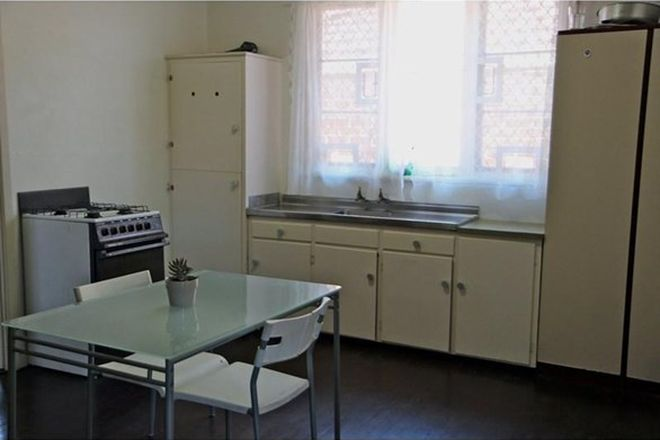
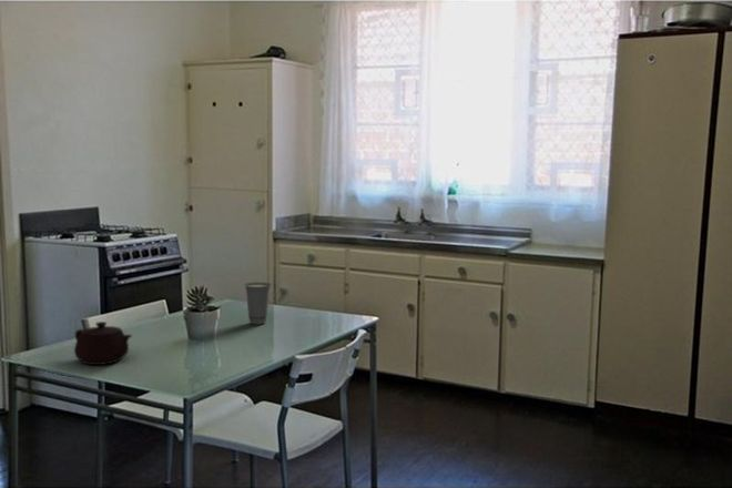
+ teapot [73,321,133,366]
+ cup [243,282,273,326]
